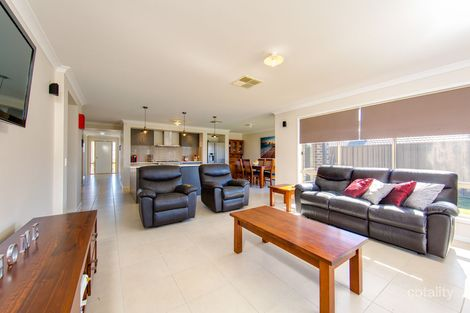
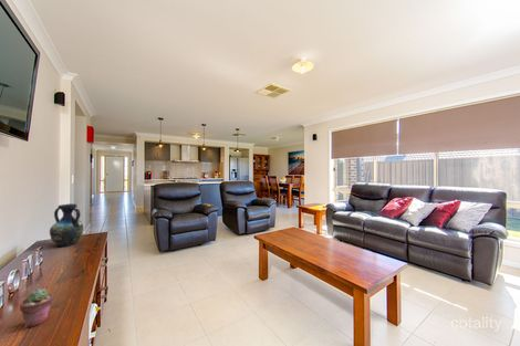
+ potted succulent [19,287,55,328]
+ vase [49,202,84,248]
